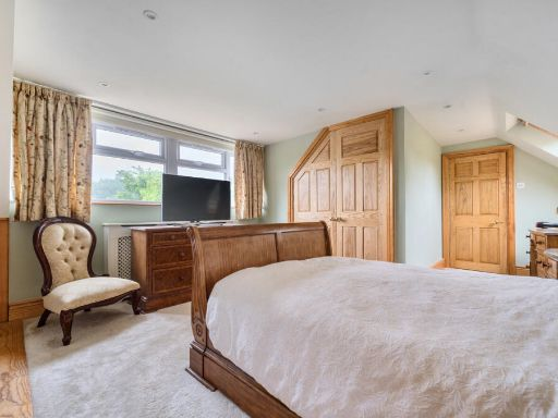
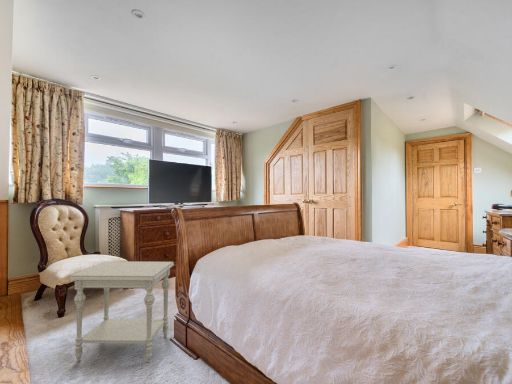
+ side table [68,260,175,363]
